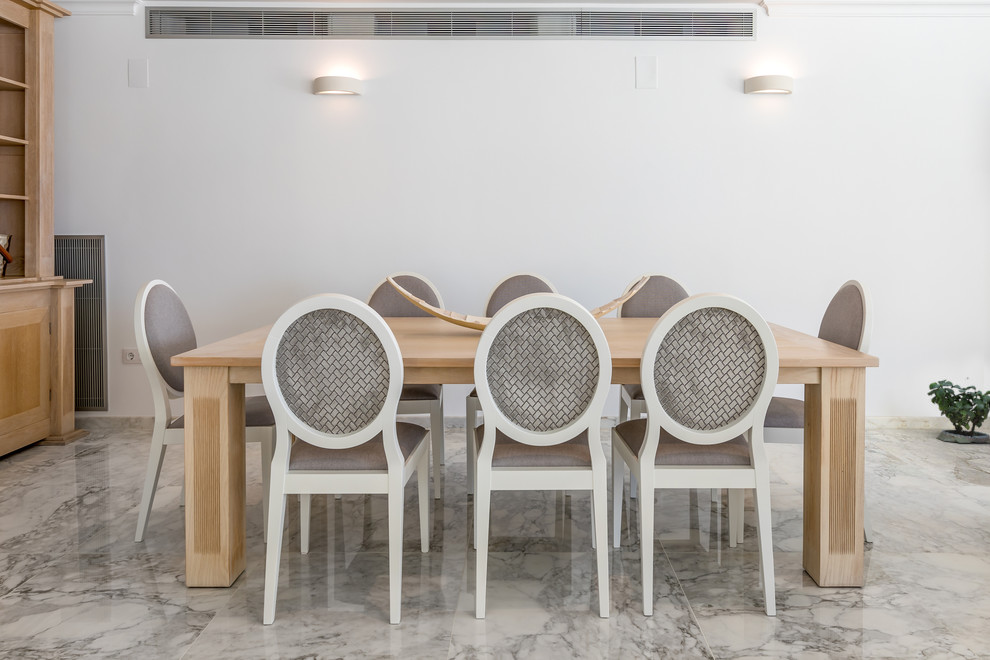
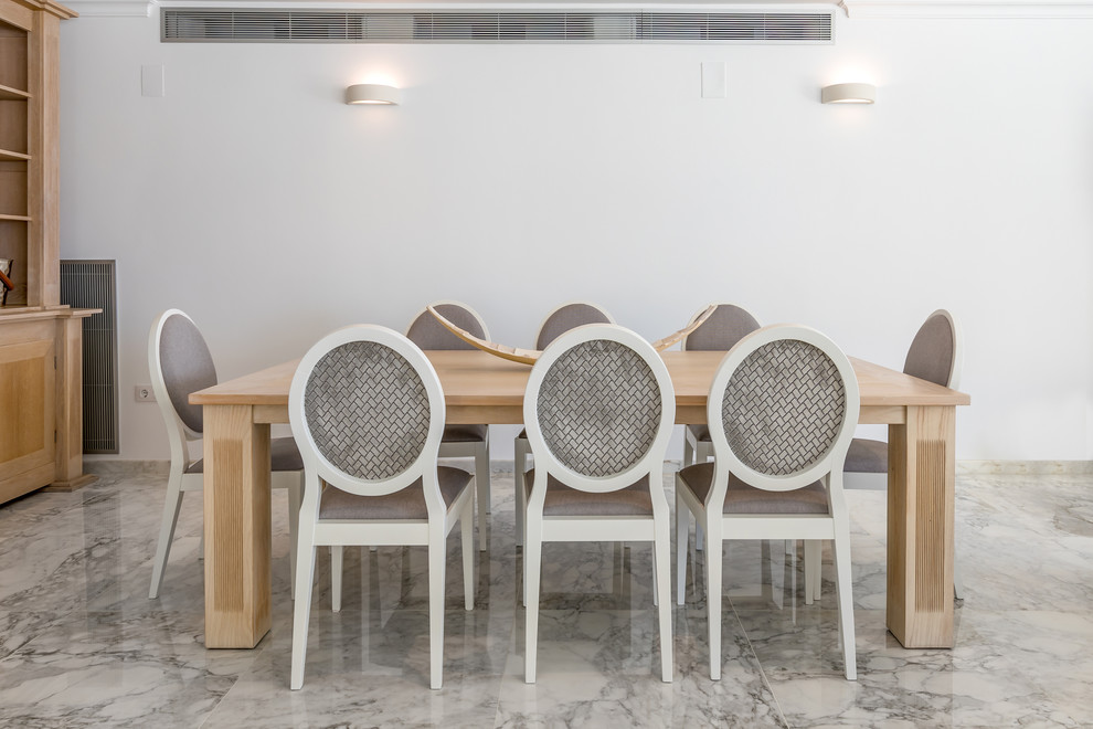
- potted plant [926,377,990,444]
